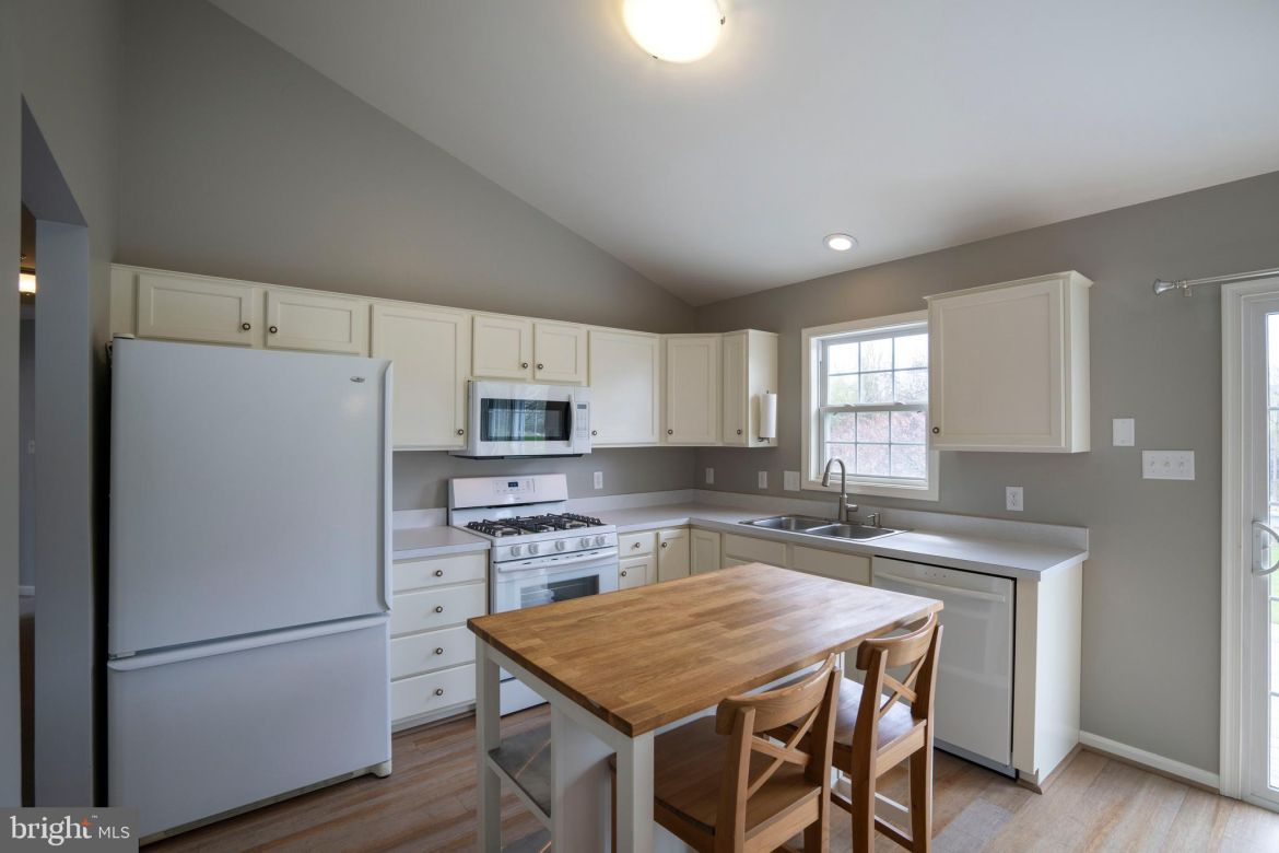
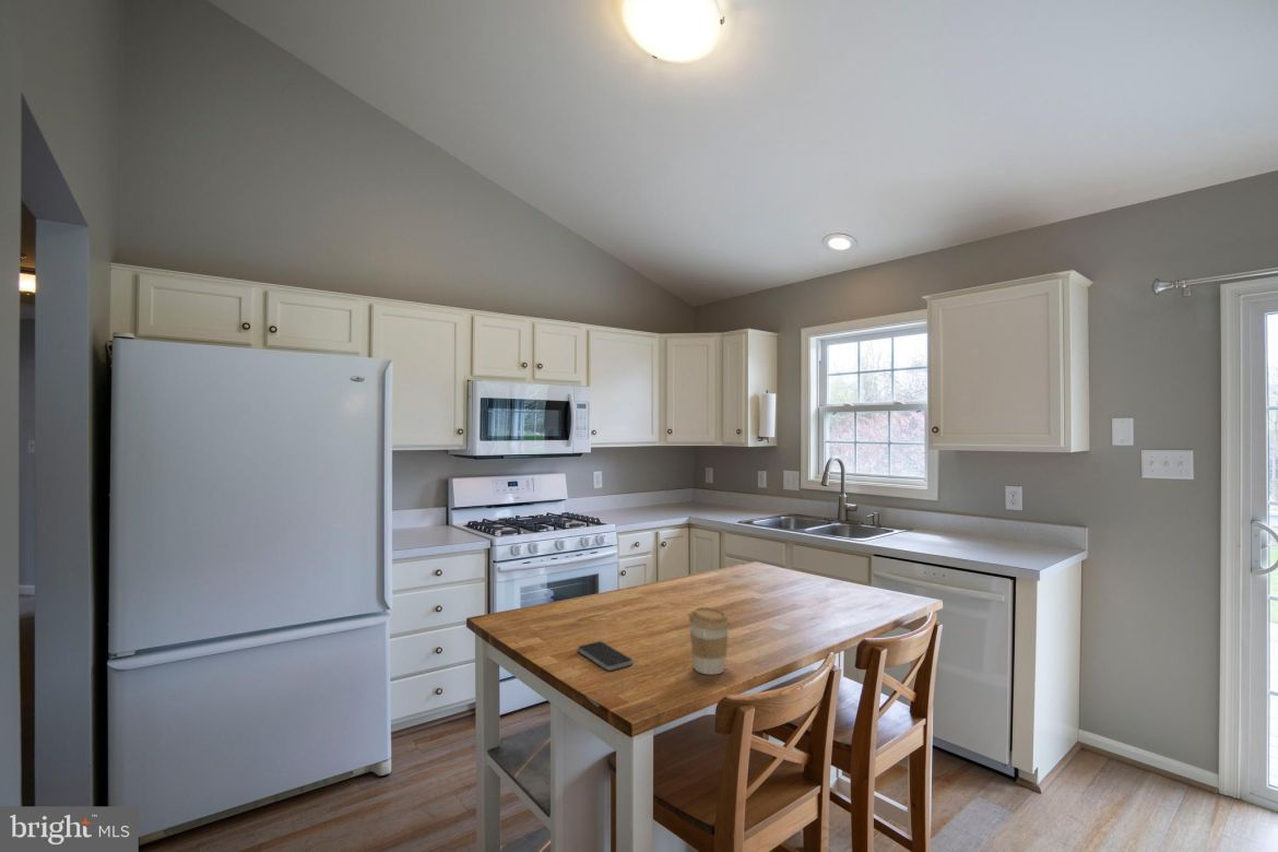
+ smartphone [577,640,634,672]
+ coffee cup [688,606,732,676]
